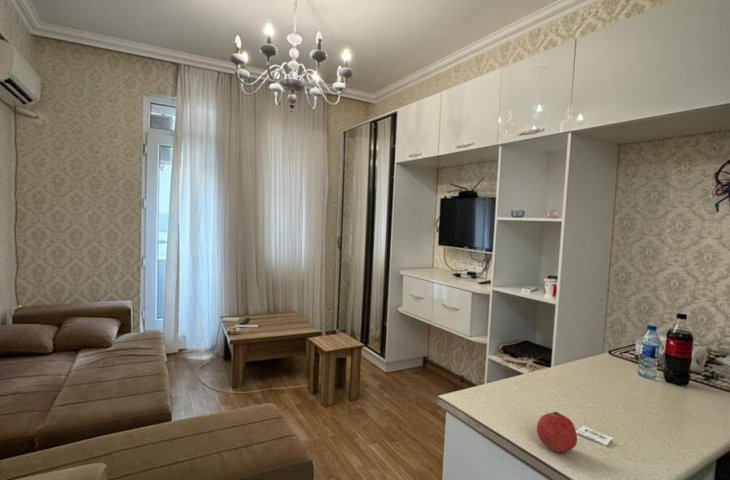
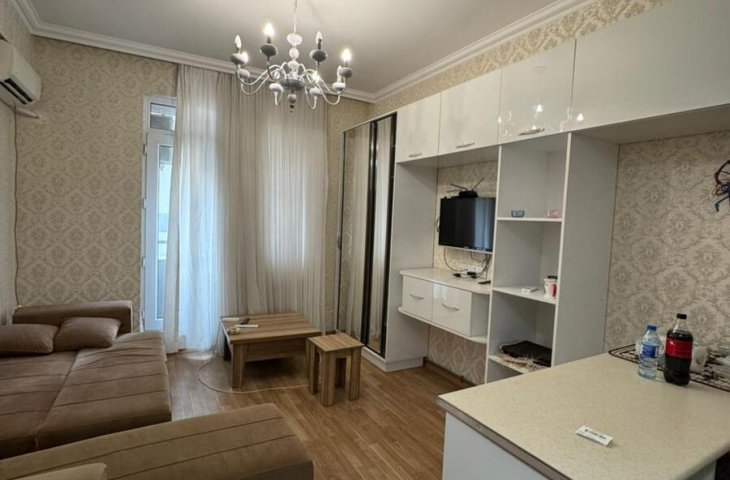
- fruit [536,411,578,453]
